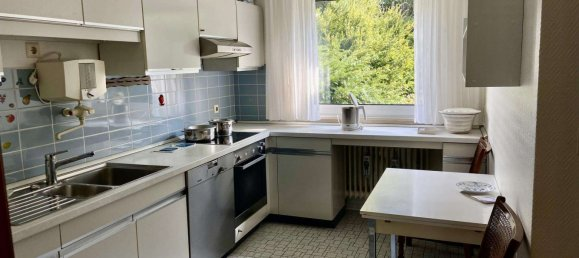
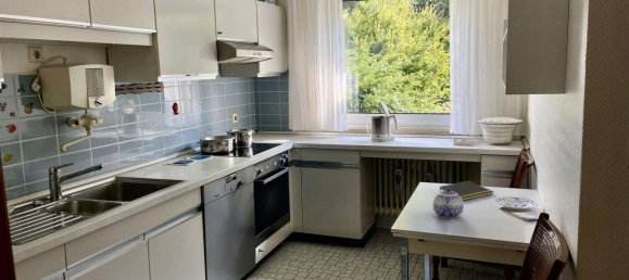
+ teapot [432,188,465,219]
+ notepad [439,180,495,202]
